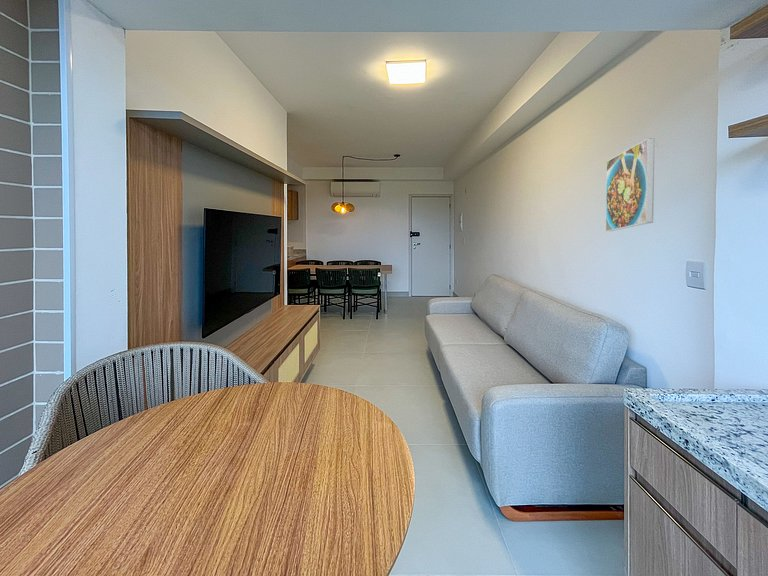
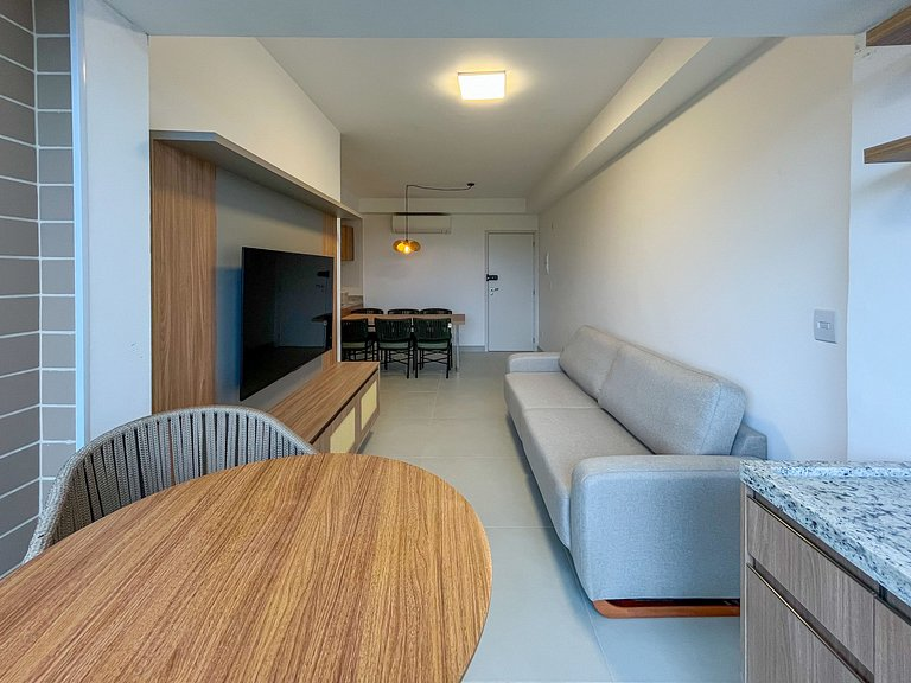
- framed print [605,137,655,232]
